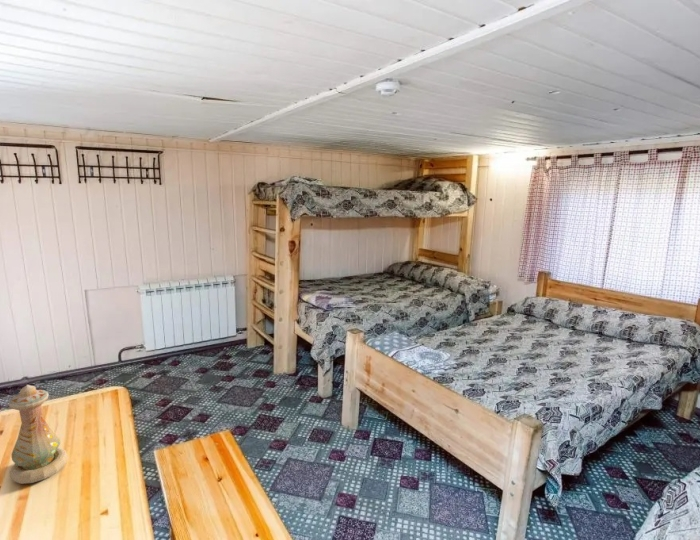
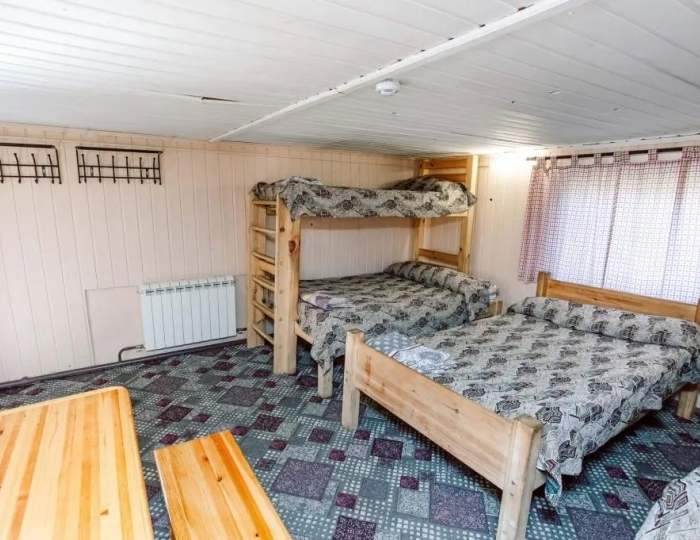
- vase [8,384,69,485]
